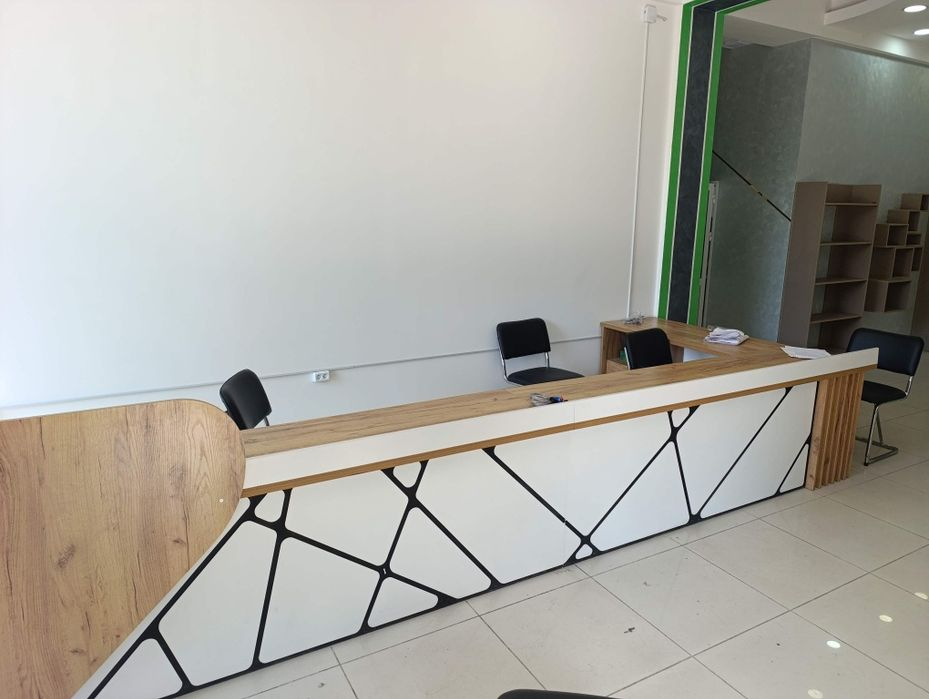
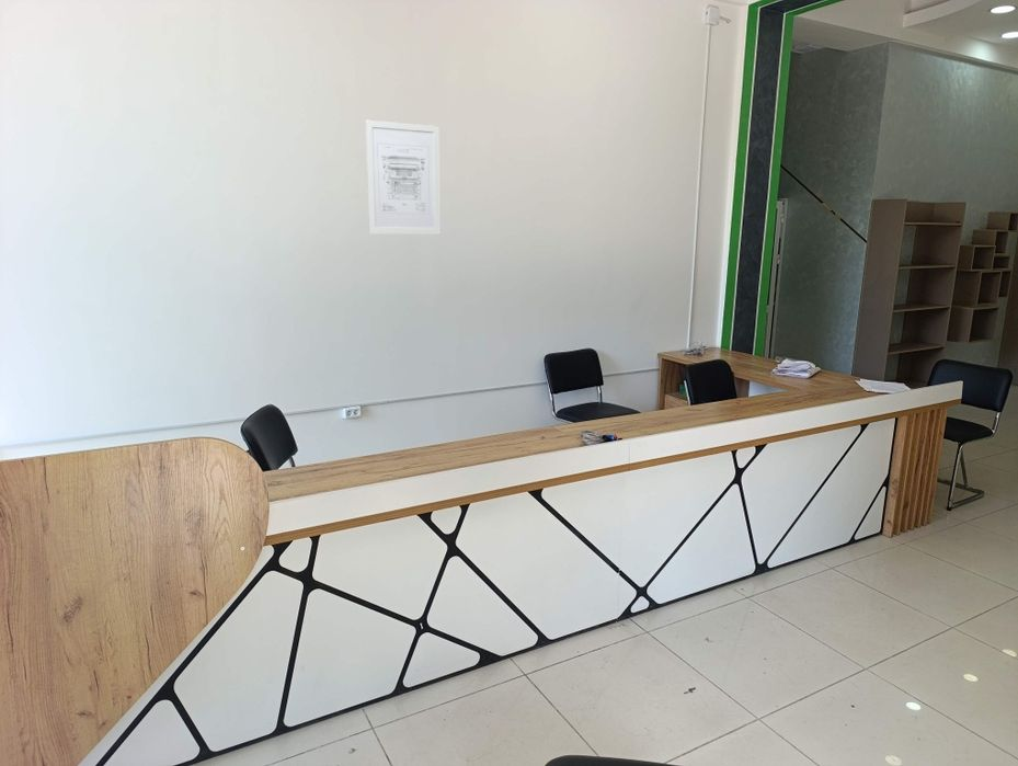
+ wall art [364,118,442,236]
